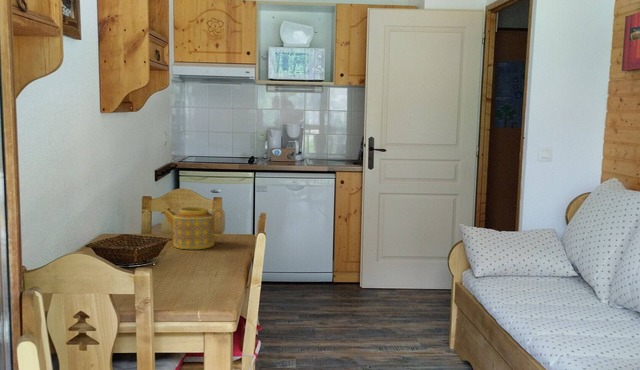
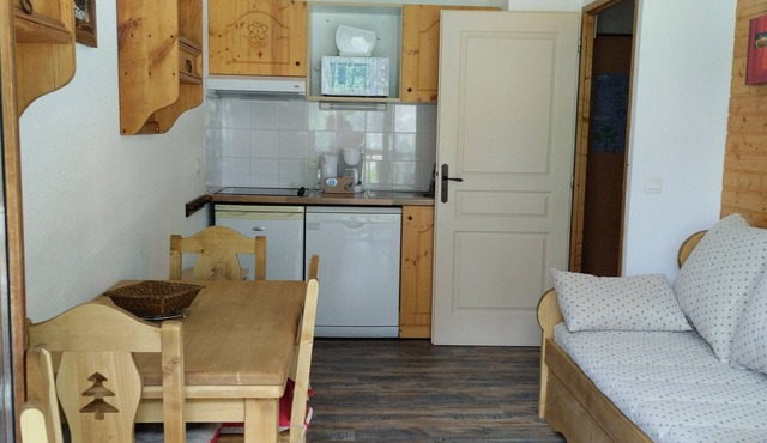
- teapot [159,206,226,250]
